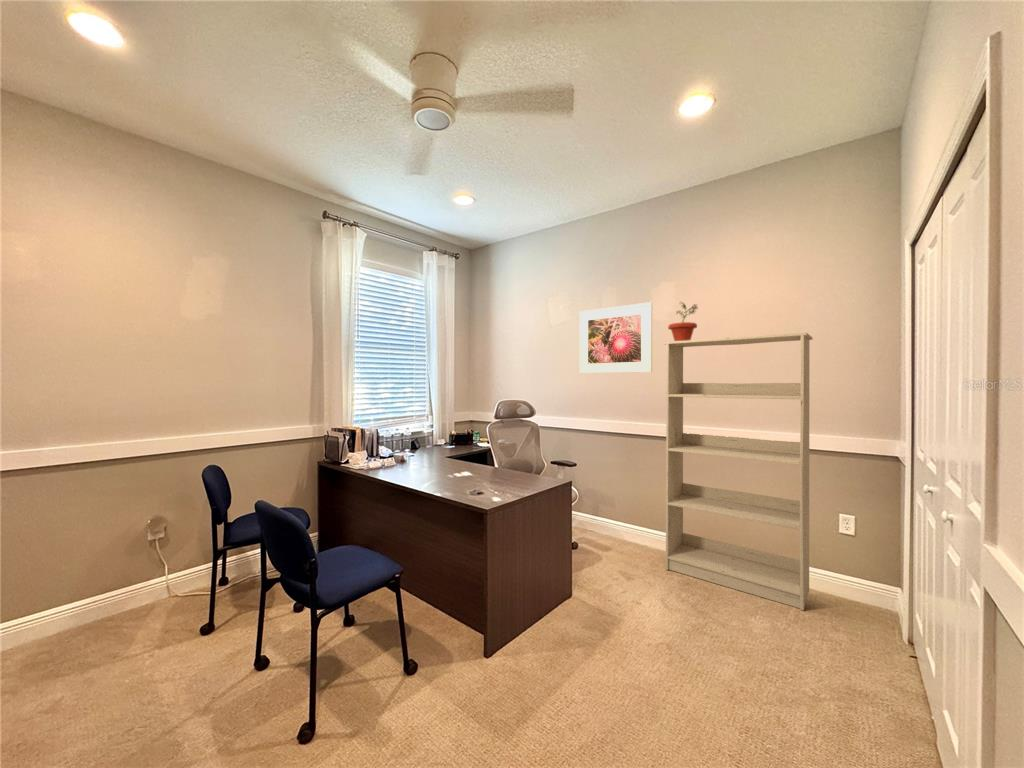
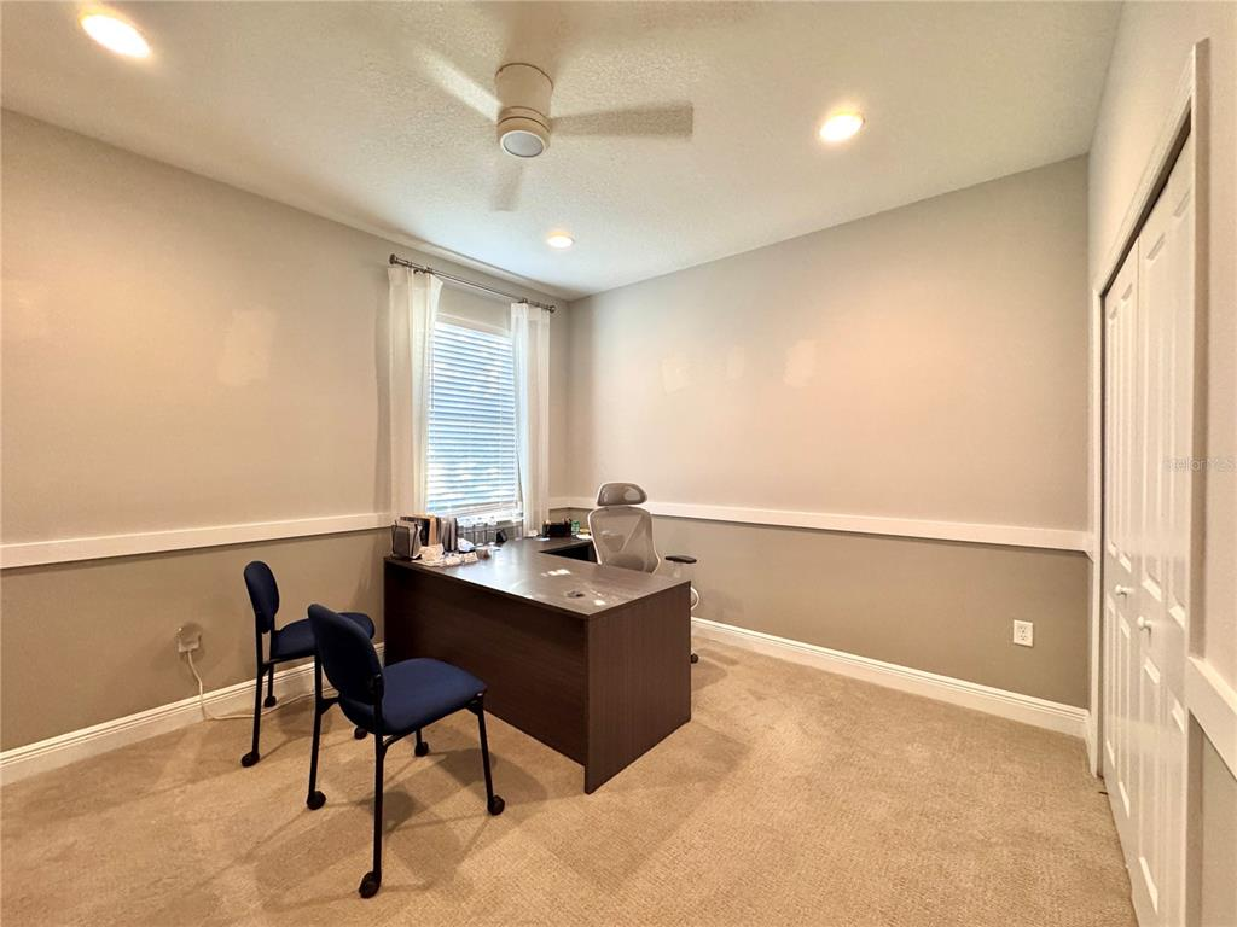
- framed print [578,301,653,375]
- potted plant [667,300,699,341]
- bookcase [663,332,814,611]
